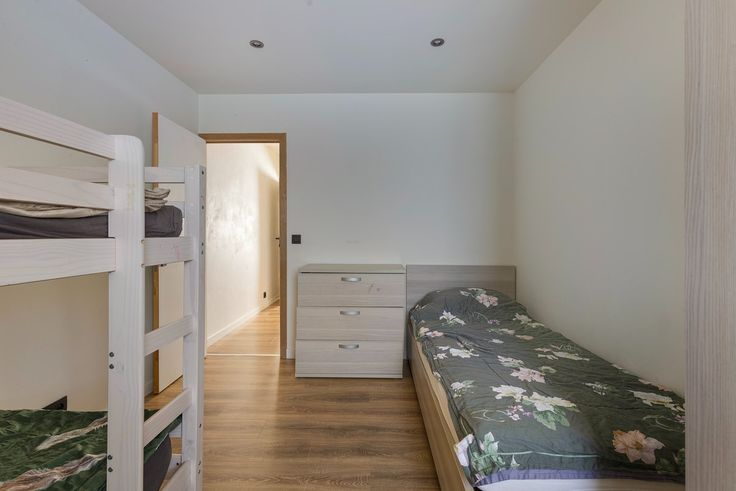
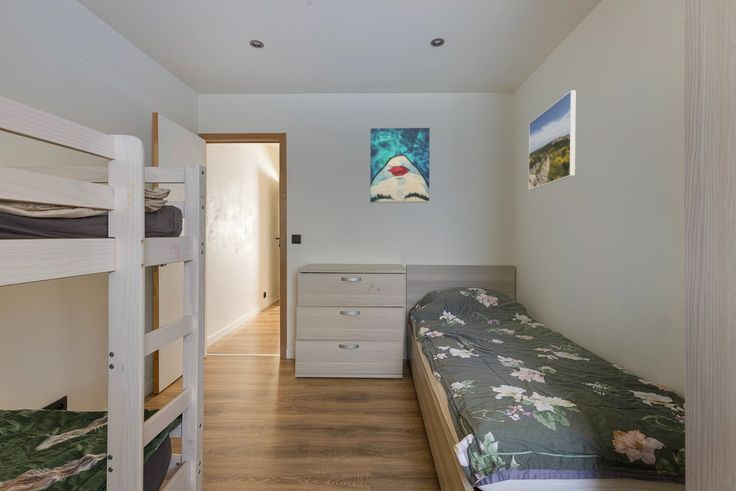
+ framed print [528,89,577,191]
+ wall art [369,127,431,203]
